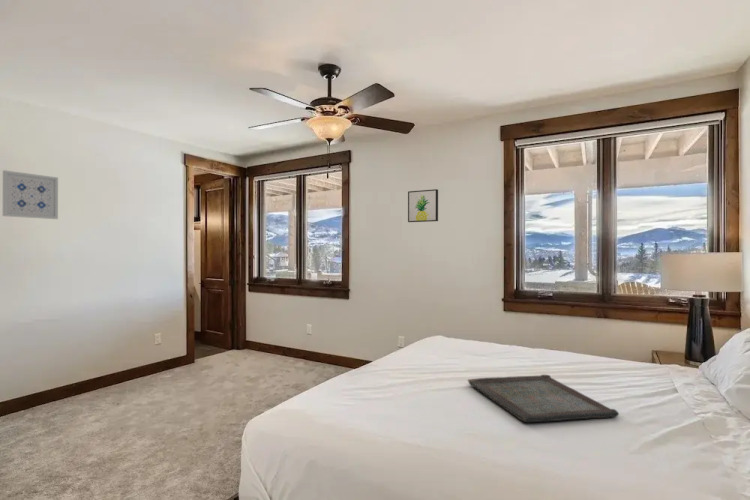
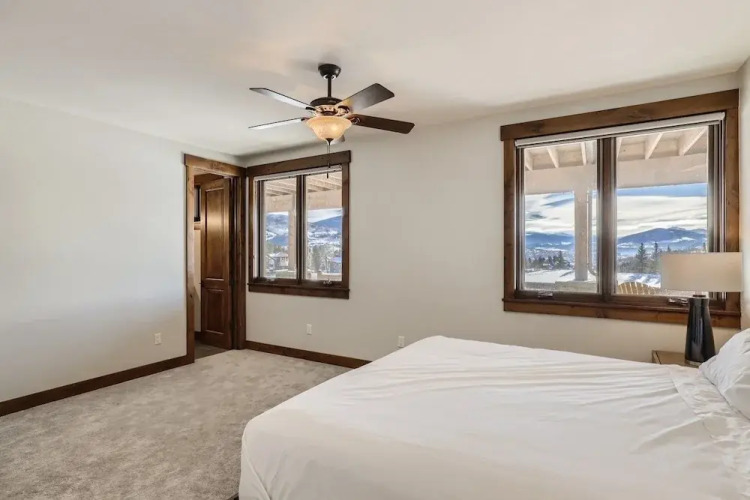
- wall art [2,169,59,220]
- serving tray [467,374,620,423]
- wall art [407,188,439,223]
